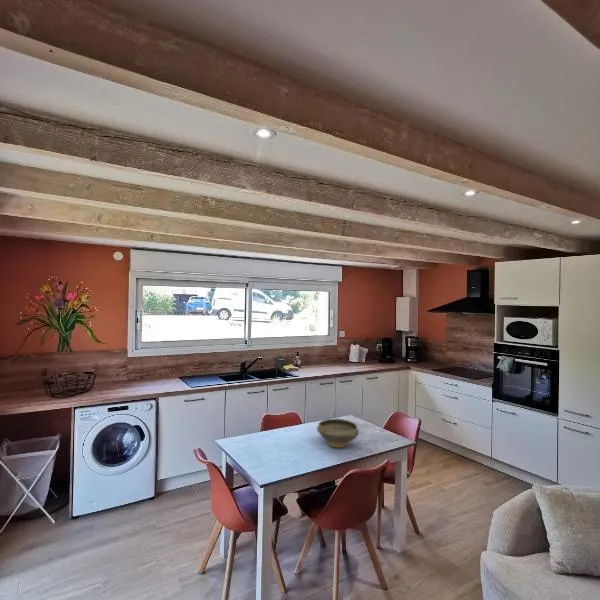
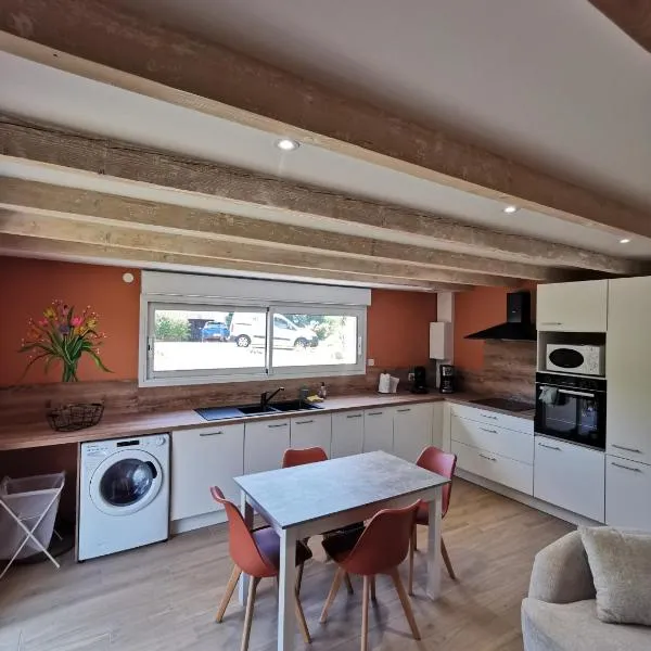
- bowl [316,417,360,449]
